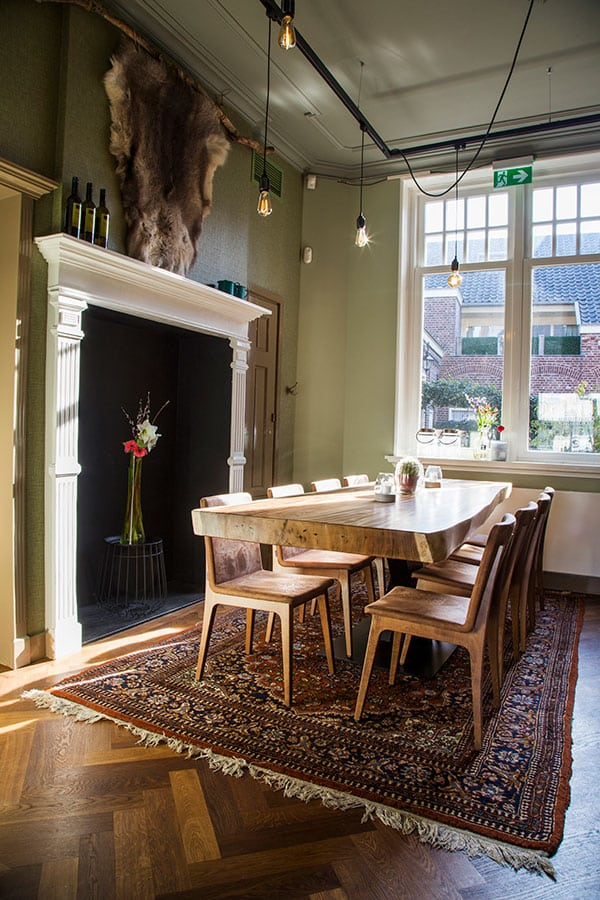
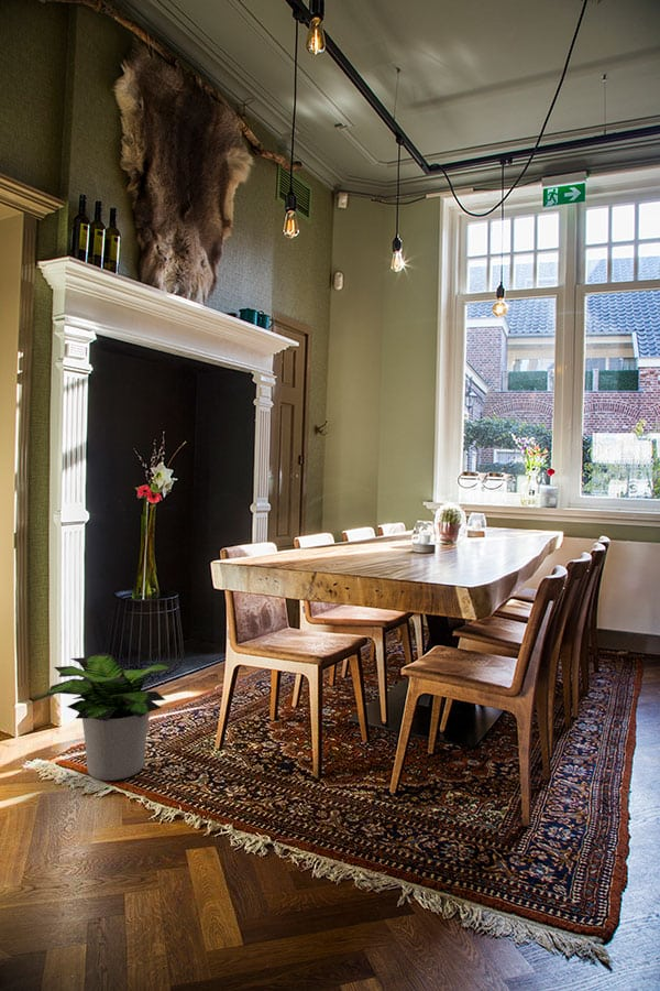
+ potted plant [35,651,179,782]
